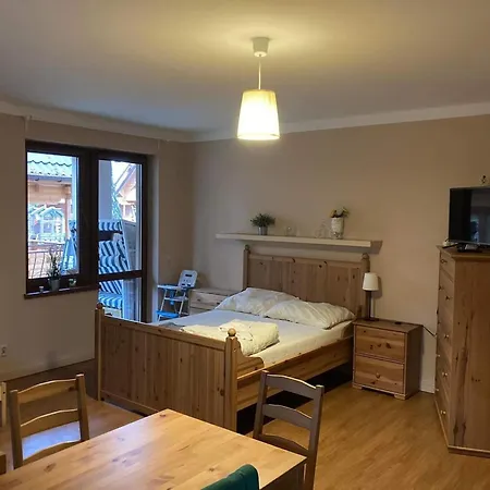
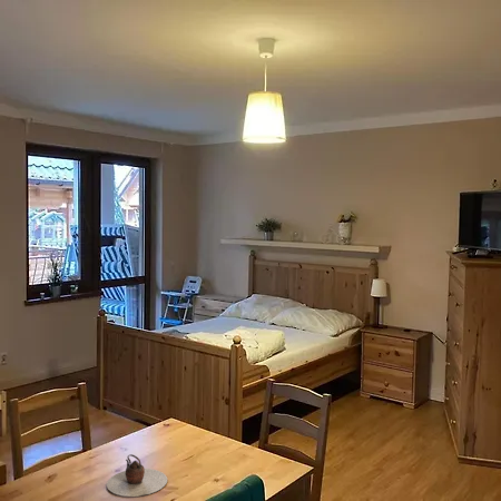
+ teapot [106,453,168,498]
